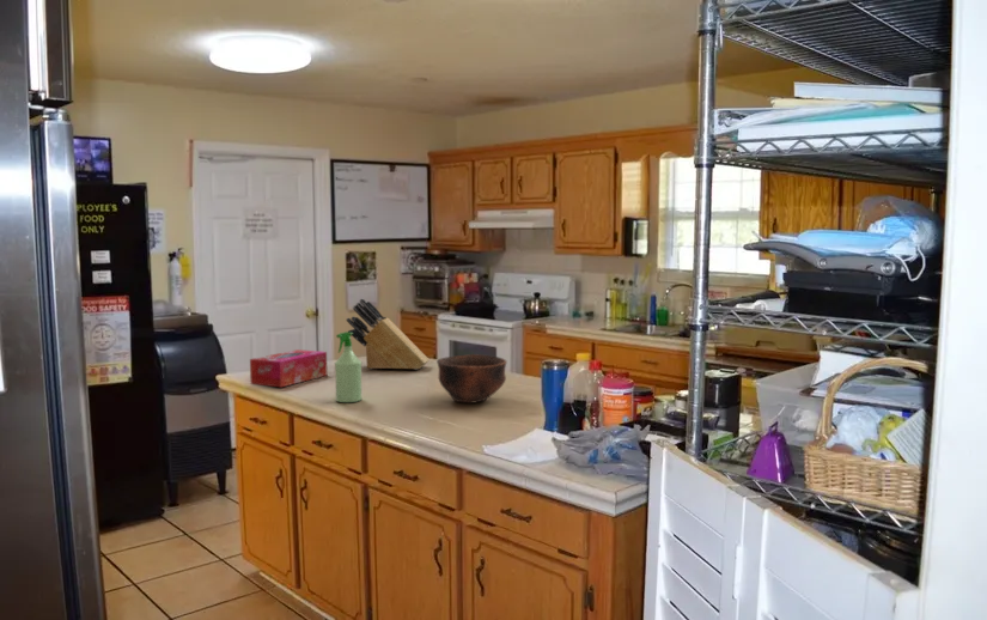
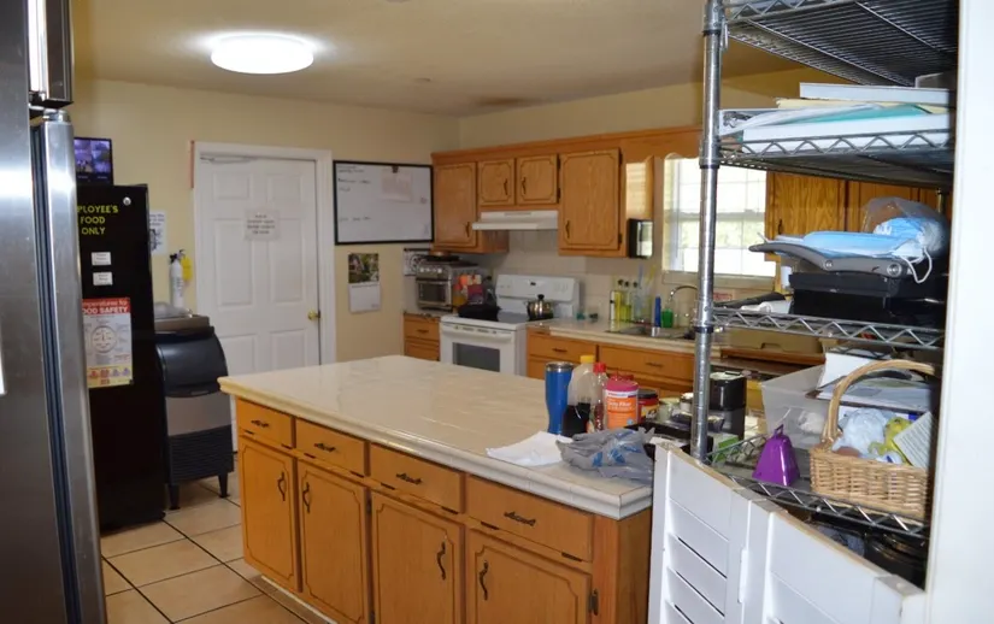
- spray bottle [334,330,362,403]
- tissue box [249,348,328,388]
- bowl [435,353,508,405]
- knife block [345,297,431,371]
